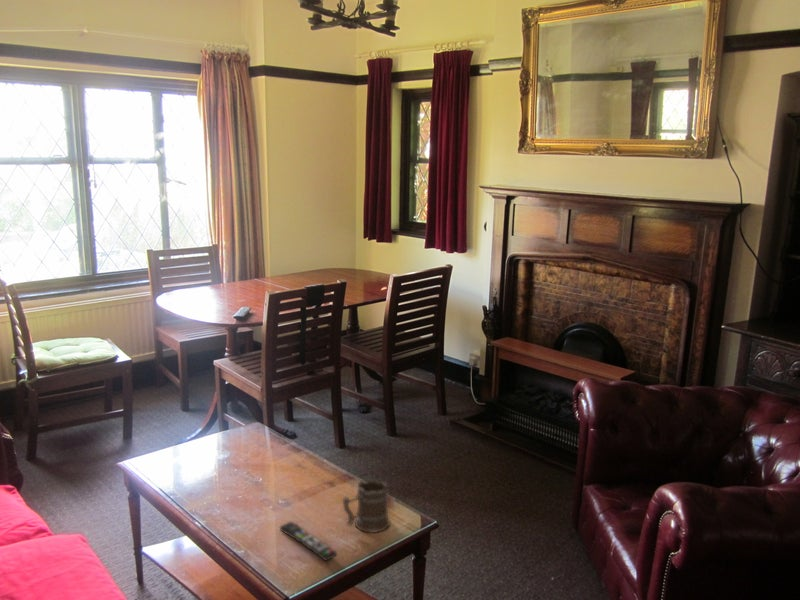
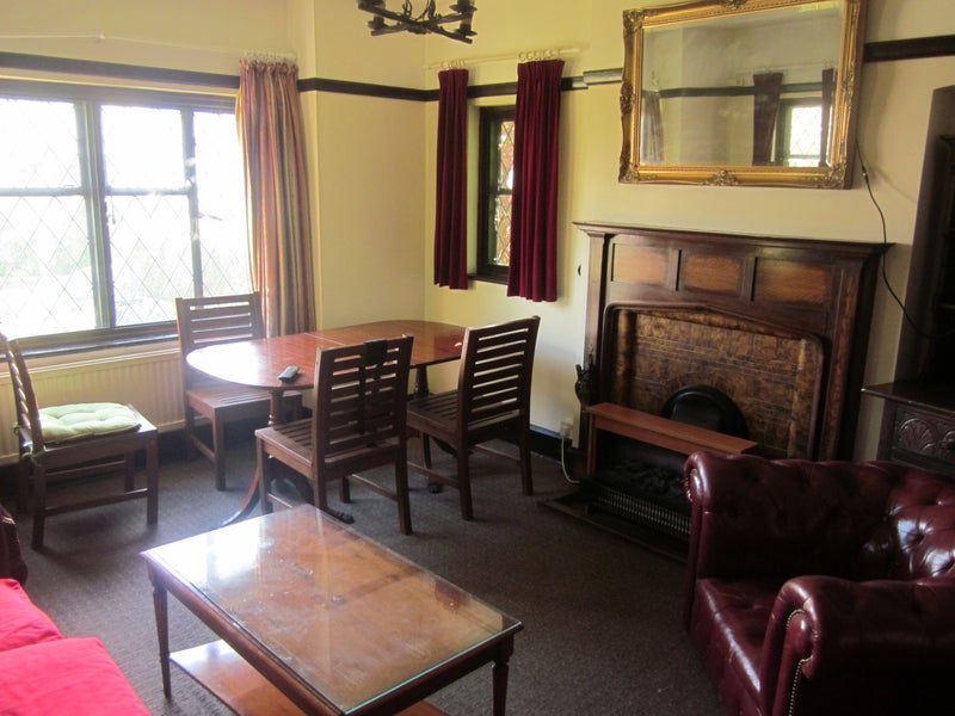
- remote control [279,521,338,562]
- mug [342,479,391,534]
